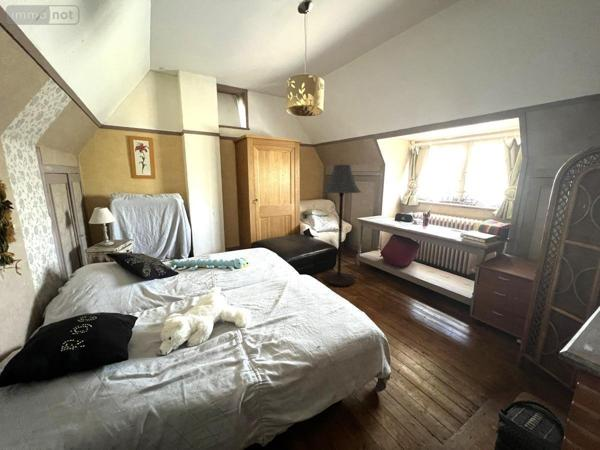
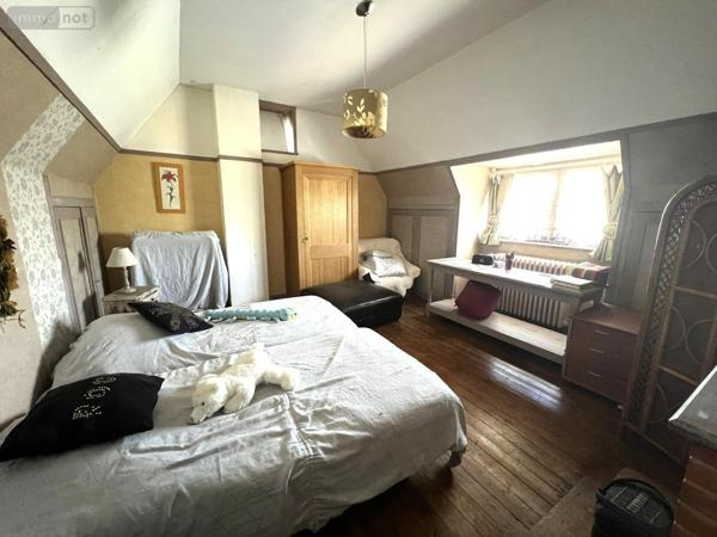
- floor lamp [322,164,362,288]
